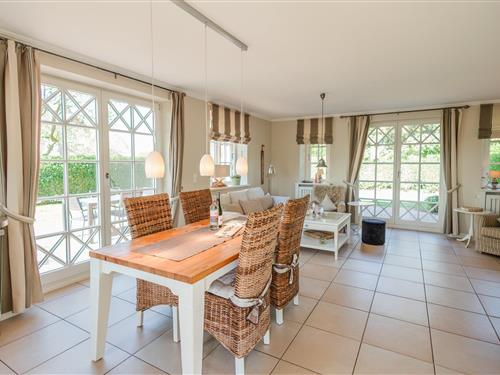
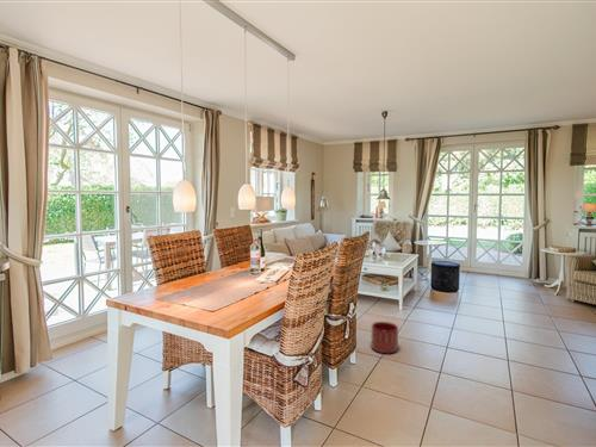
+ planter [370,321,399,354]
